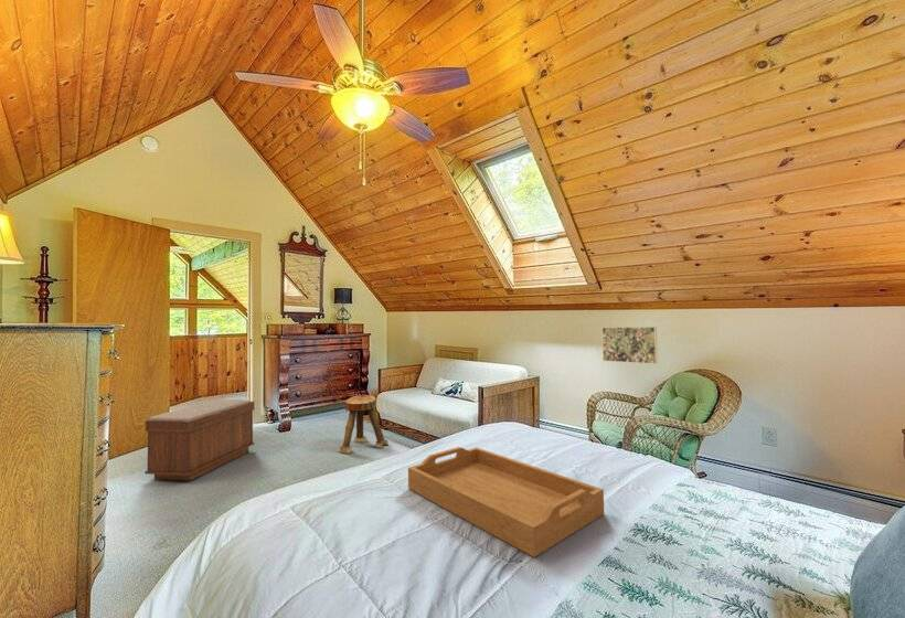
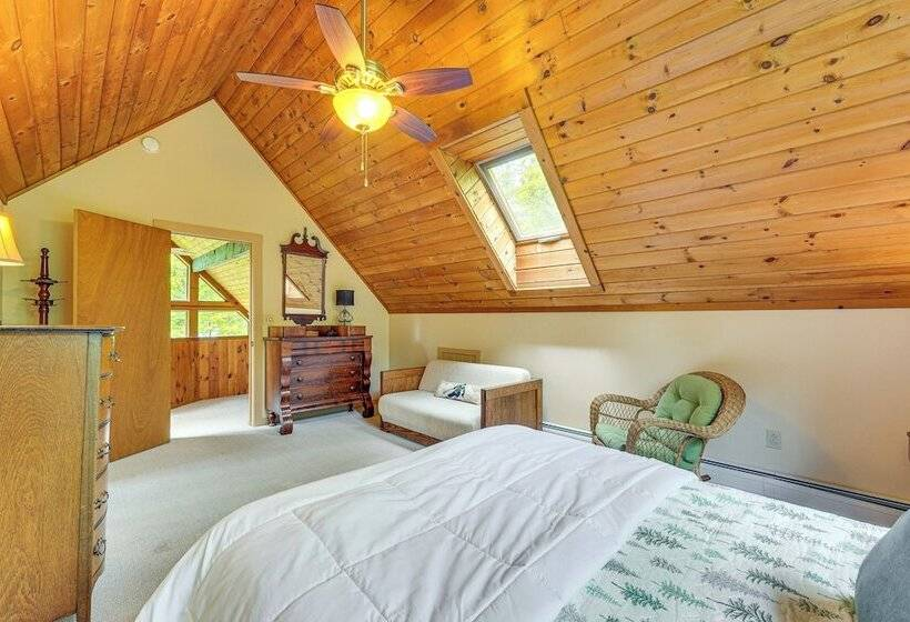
- stool [339,394,390,455]
- bench [143,398,255,481]
- serving tray [407,446,605,558]
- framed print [600,326,659,365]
